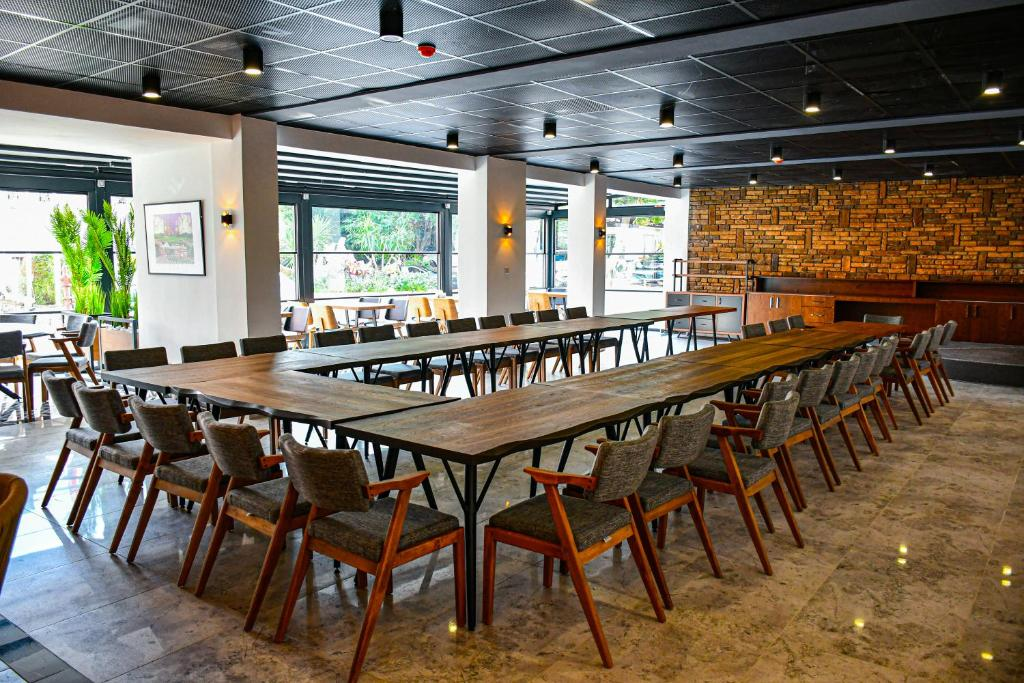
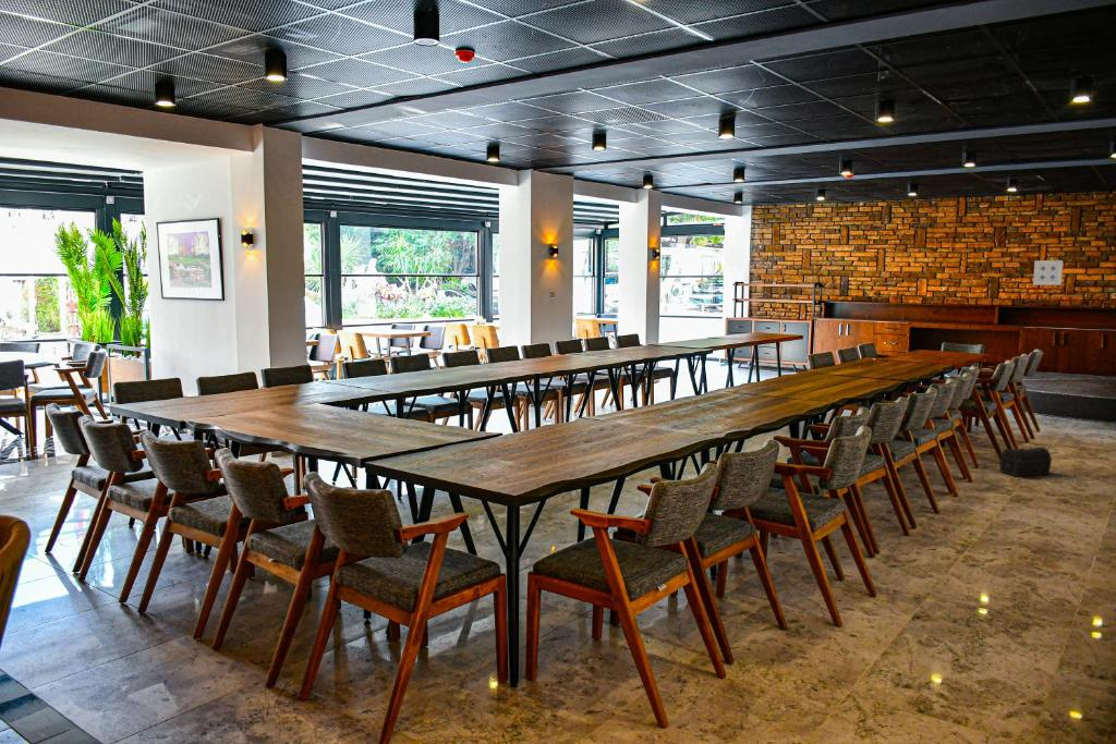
+ treasure chest [998,447,1054,477]
+ wall art [1032,259,1064,285]
